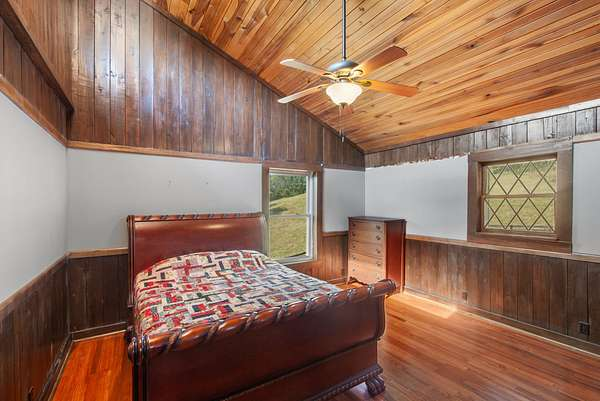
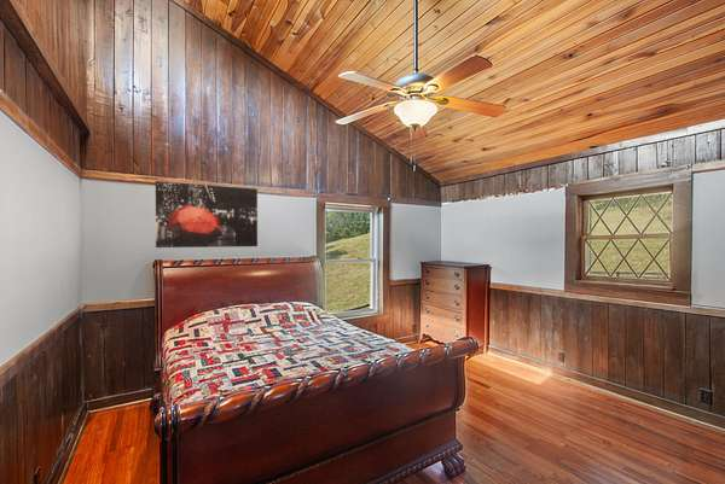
+ wall art [155,180,259,249]
